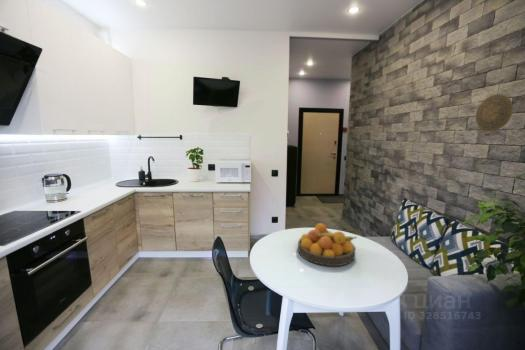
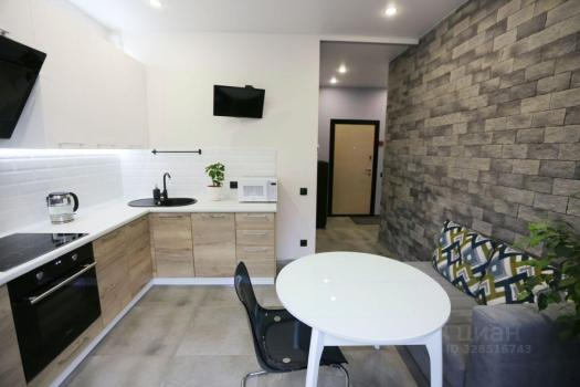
- fruit bowl [297,222,358,267]
- decorative plate [475,93,514,133]
